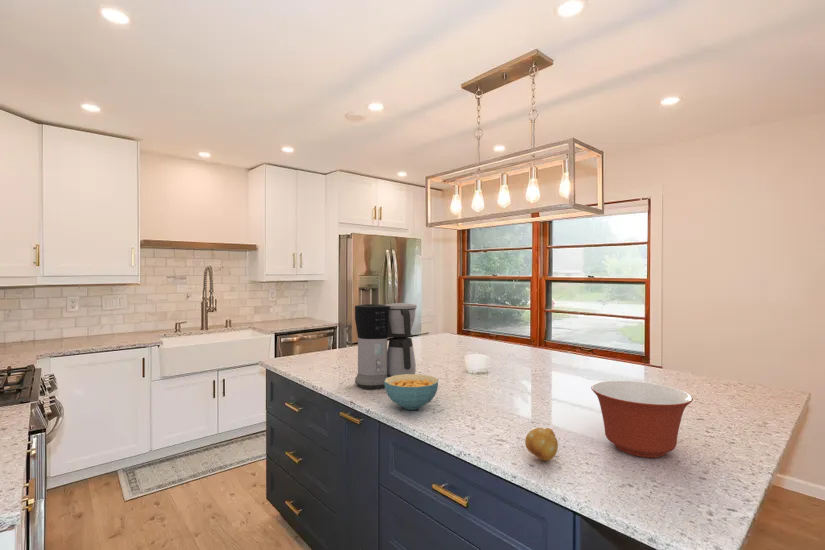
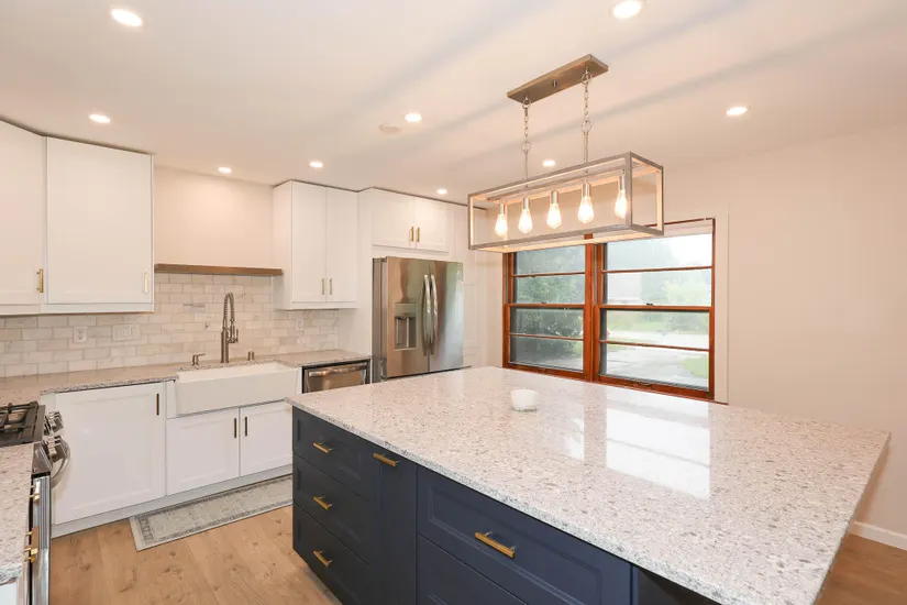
- coffee maker [354,302,418,390]
- fruit [524,427,559,461]
- cereal bowl [384,373,439,411]
- mixing bowl [590,380,694,459]
